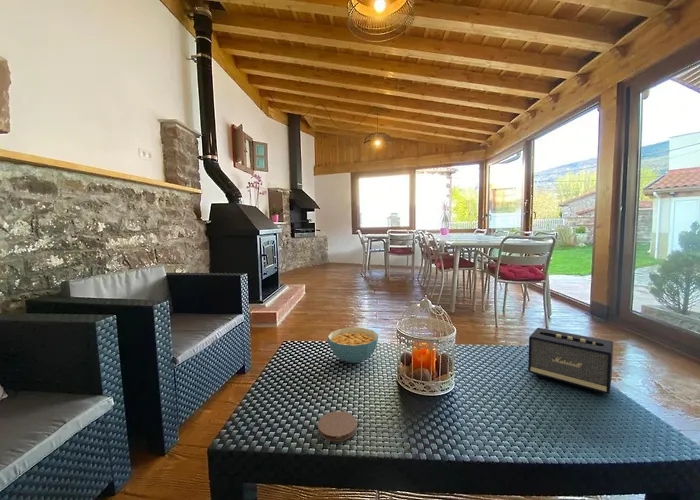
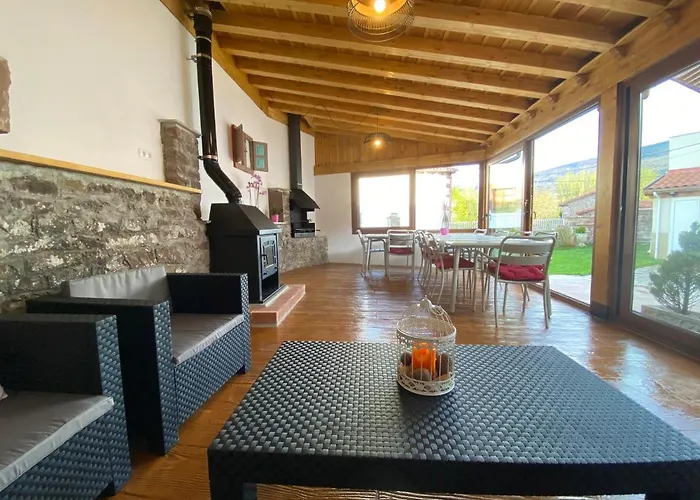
- coaster [317,410,358,443]
- speaker [527,327,614,395]
- cereal bowl [327,327,379,364]
